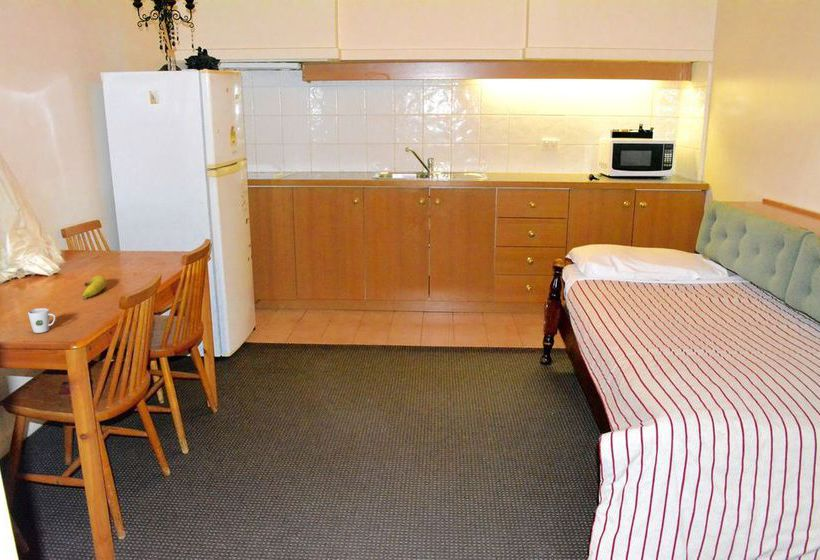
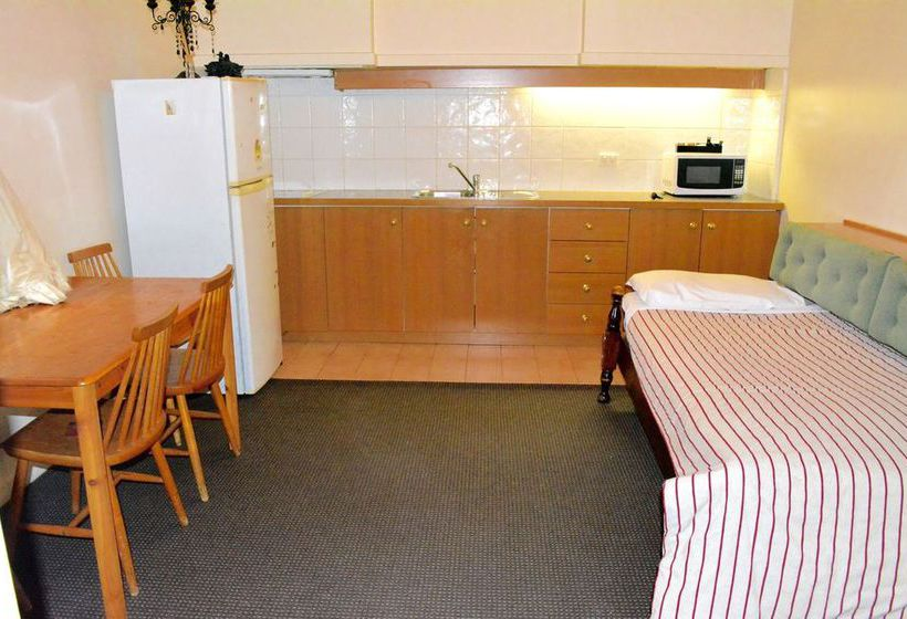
- fruit [82,274,108,299]
- cup [27,307,57,334]
